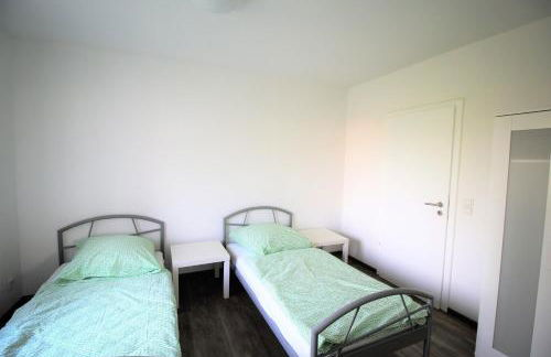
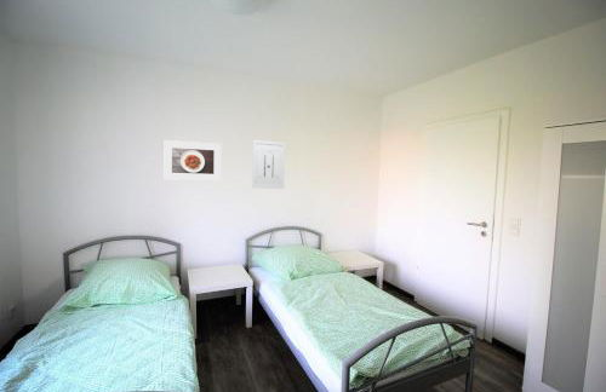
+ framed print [164,139,222,181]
+ wall art [251,139,286,190]
